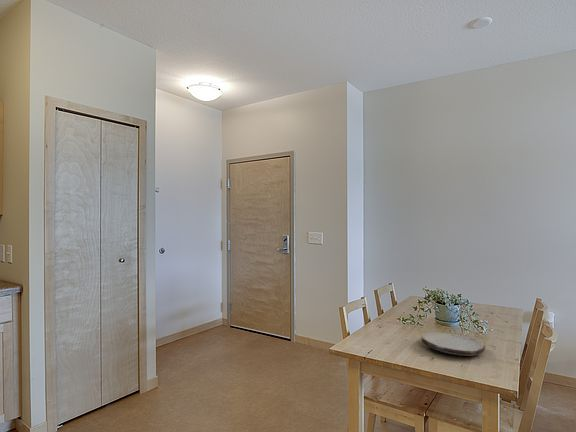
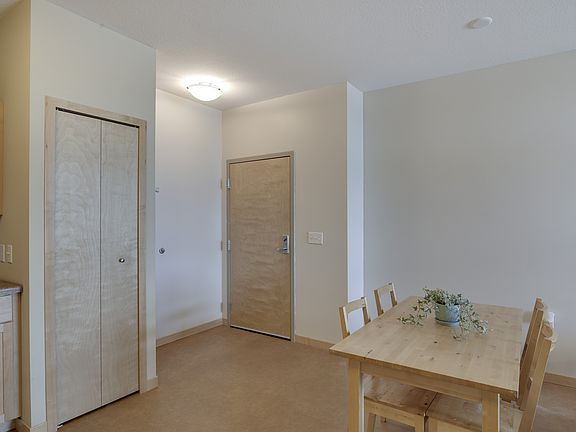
- plate [421,331,486,357]
